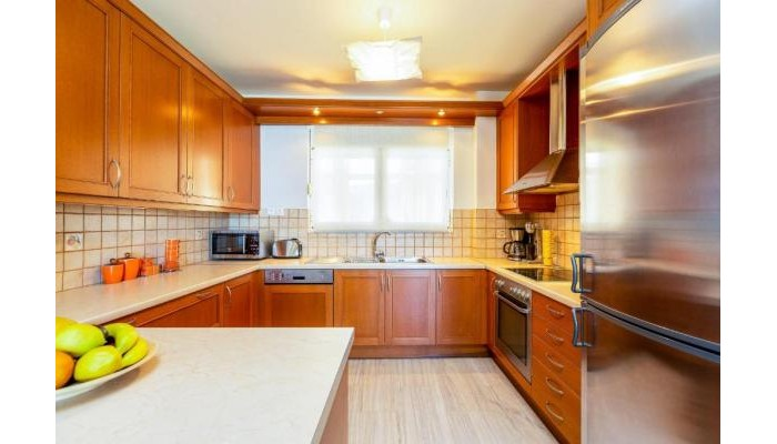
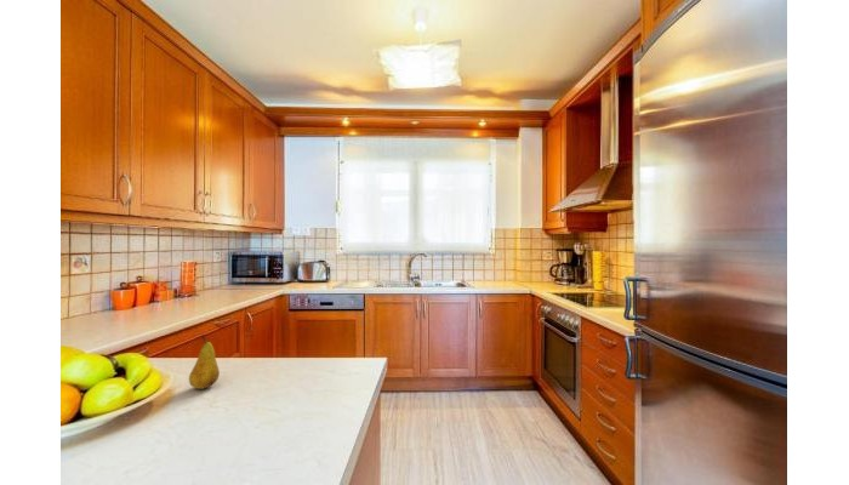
+ fruit [188,333,221,390]
